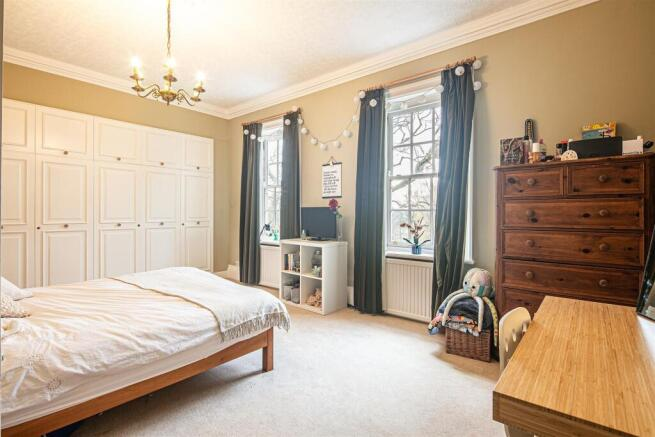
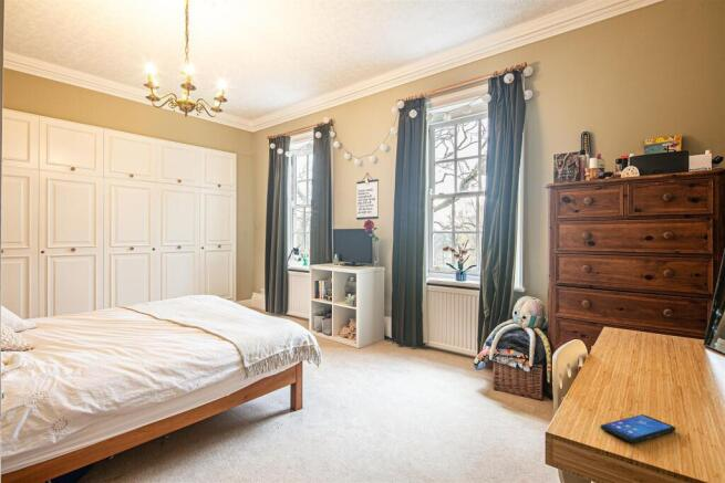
+ smartphone [600,413,677,444]
